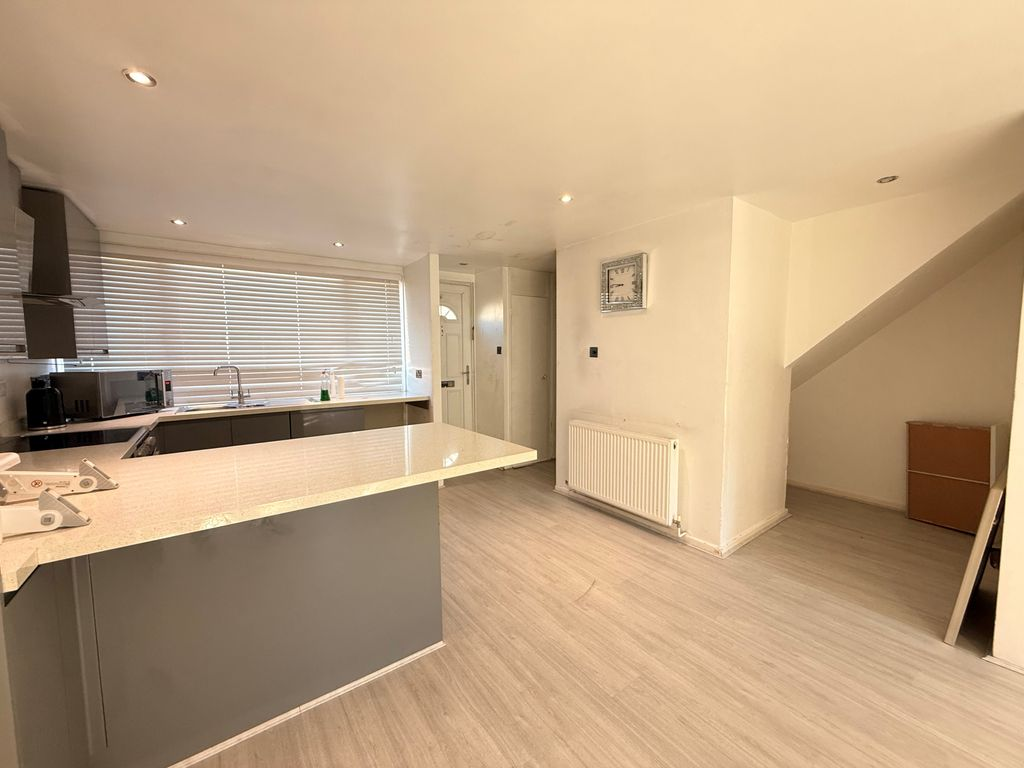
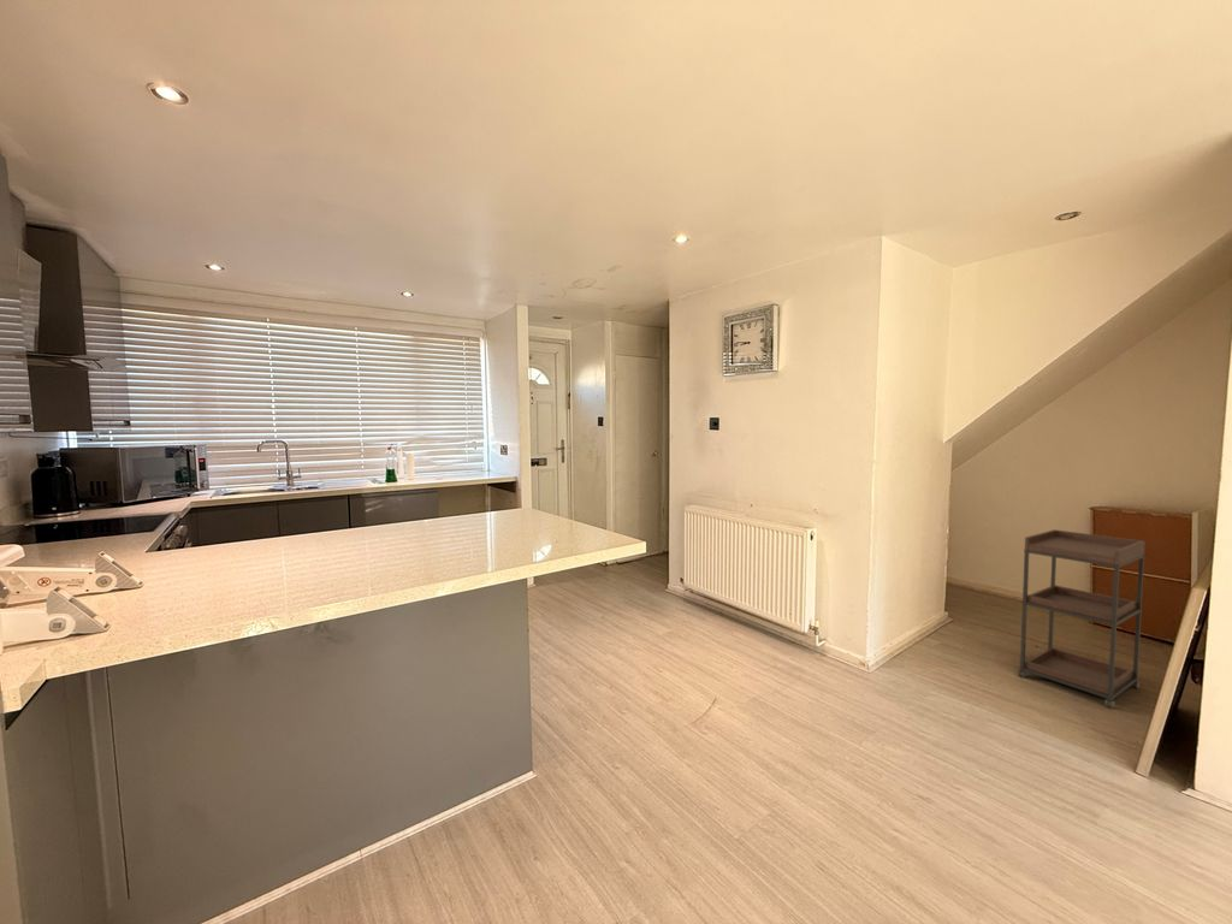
+ shelving unit [1017,528,1147,709]
